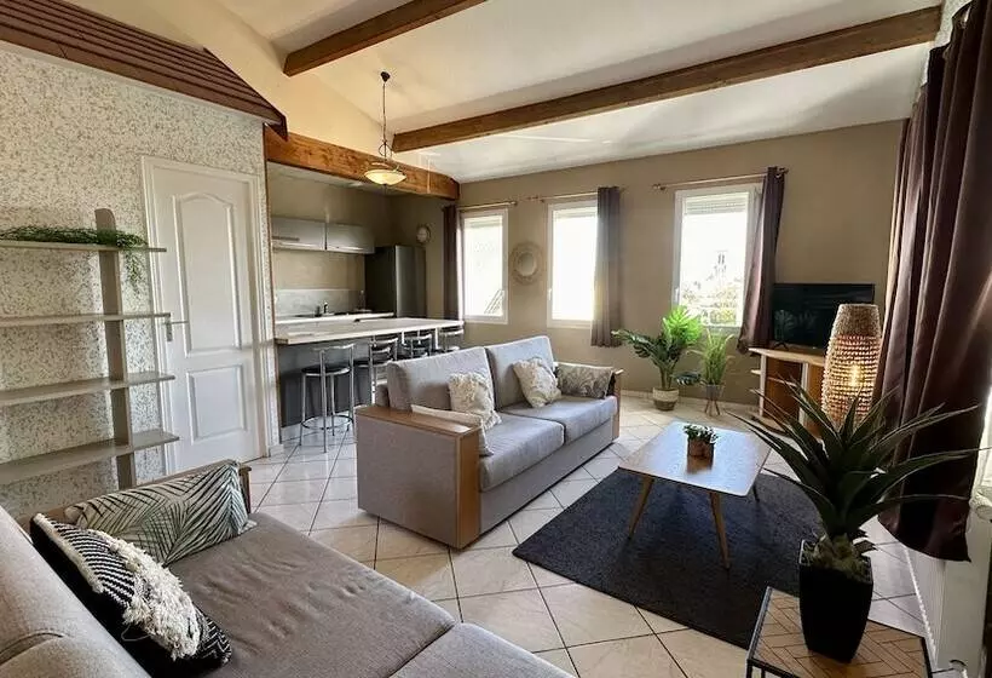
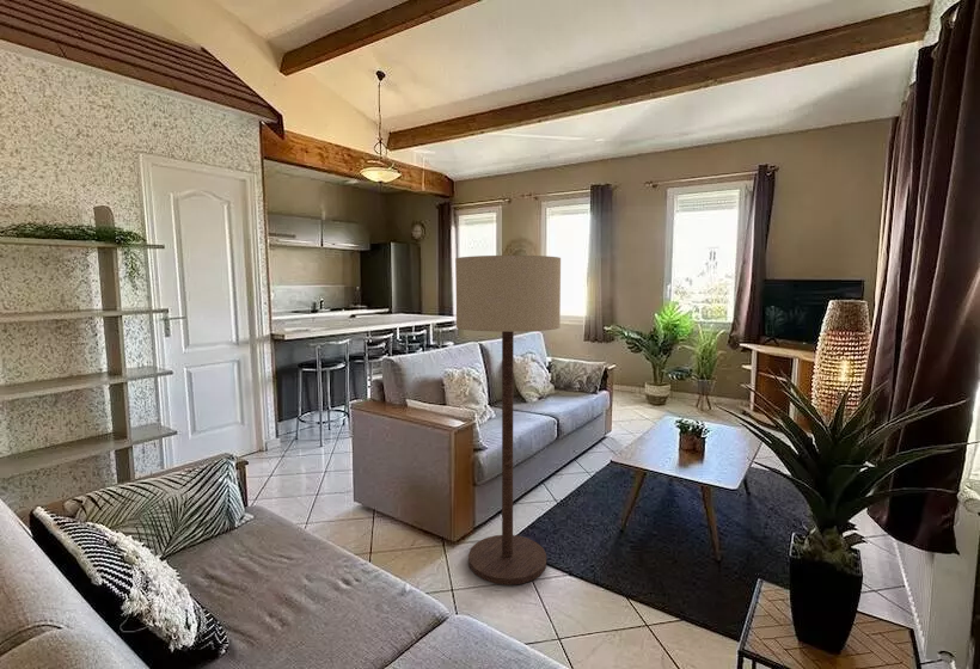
+ floor lamp [454,254,562,587]
